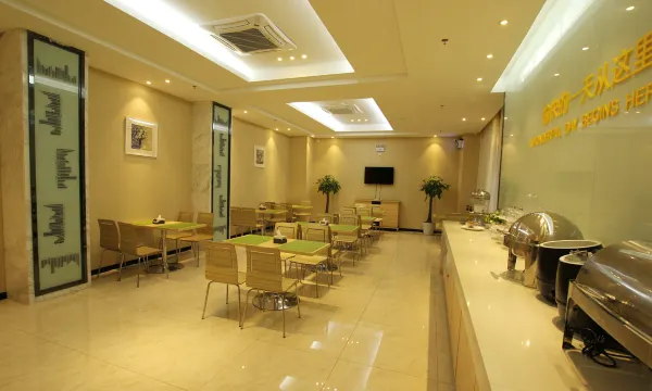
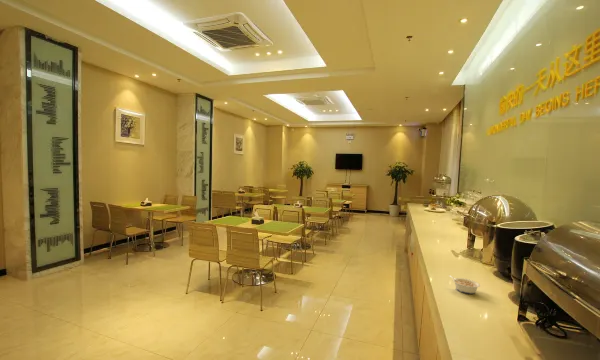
+ legume [448,274,481,295]
